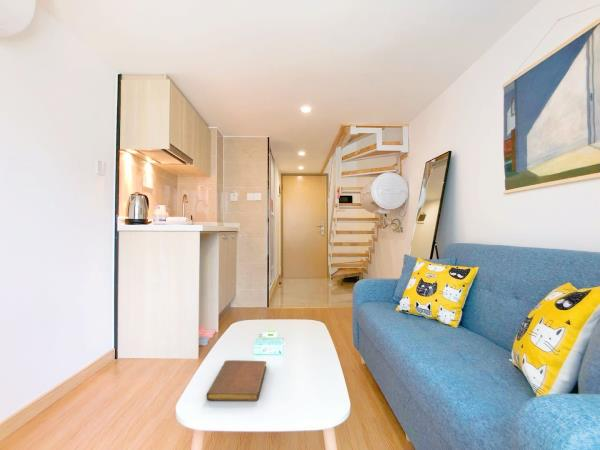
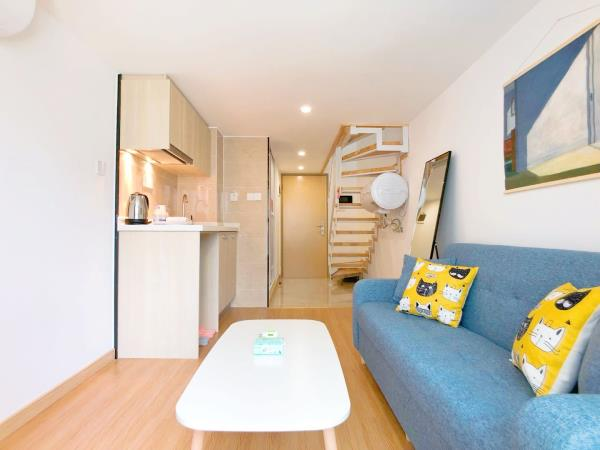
- notebook [205,359,267,402]
